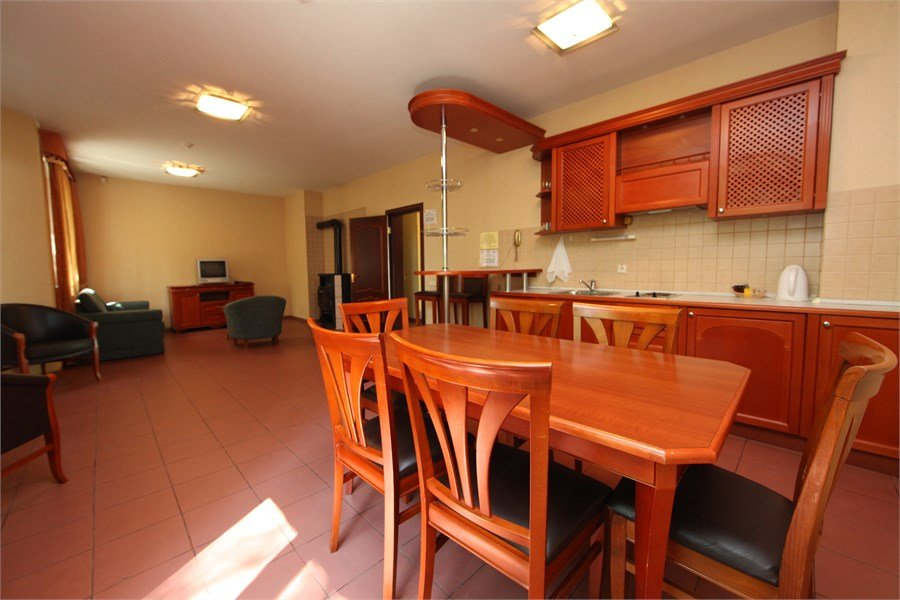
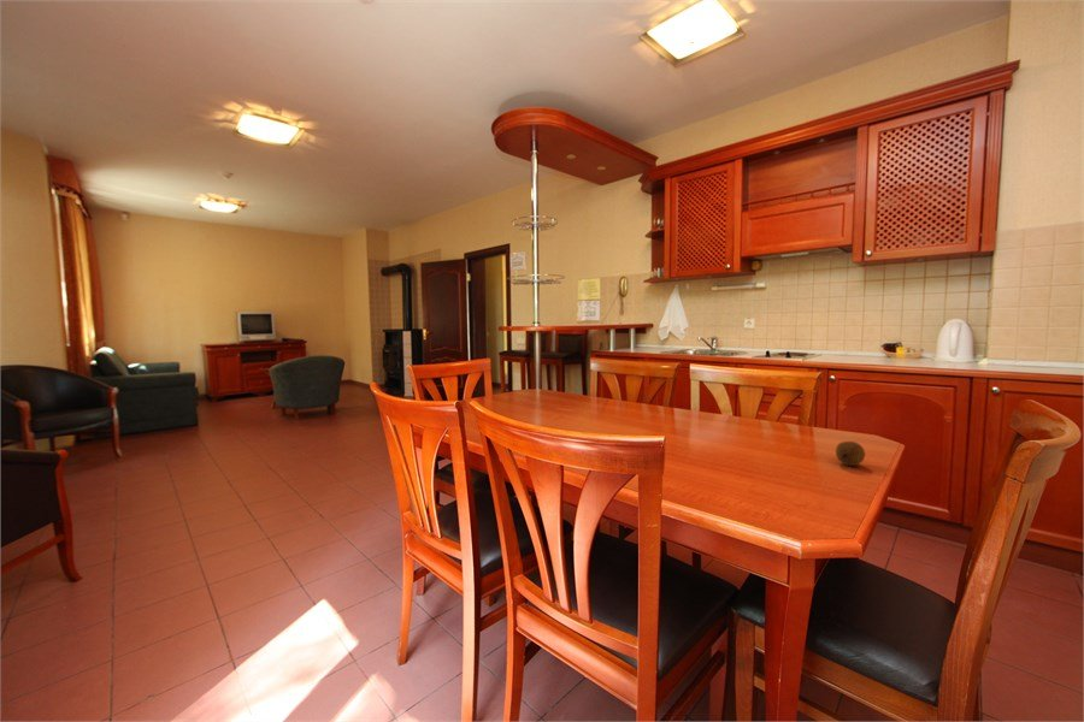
+ fruit [835,440,866,467]
